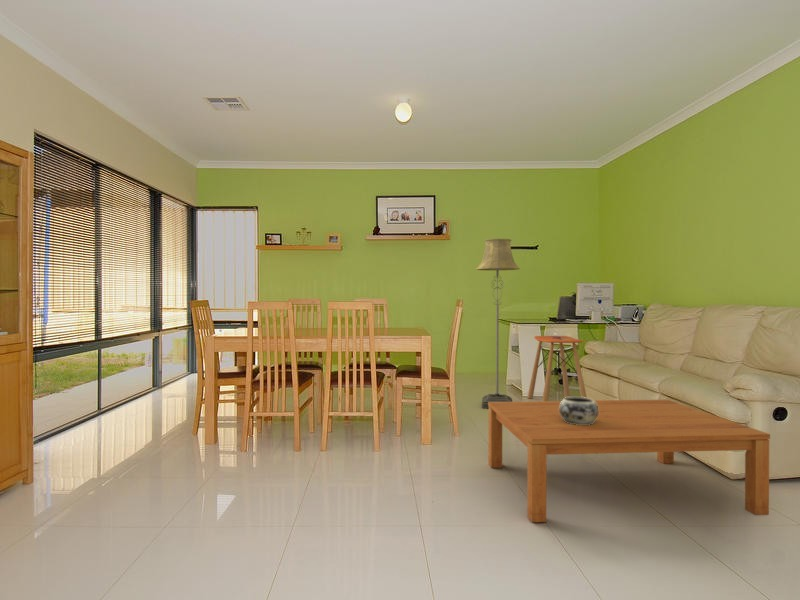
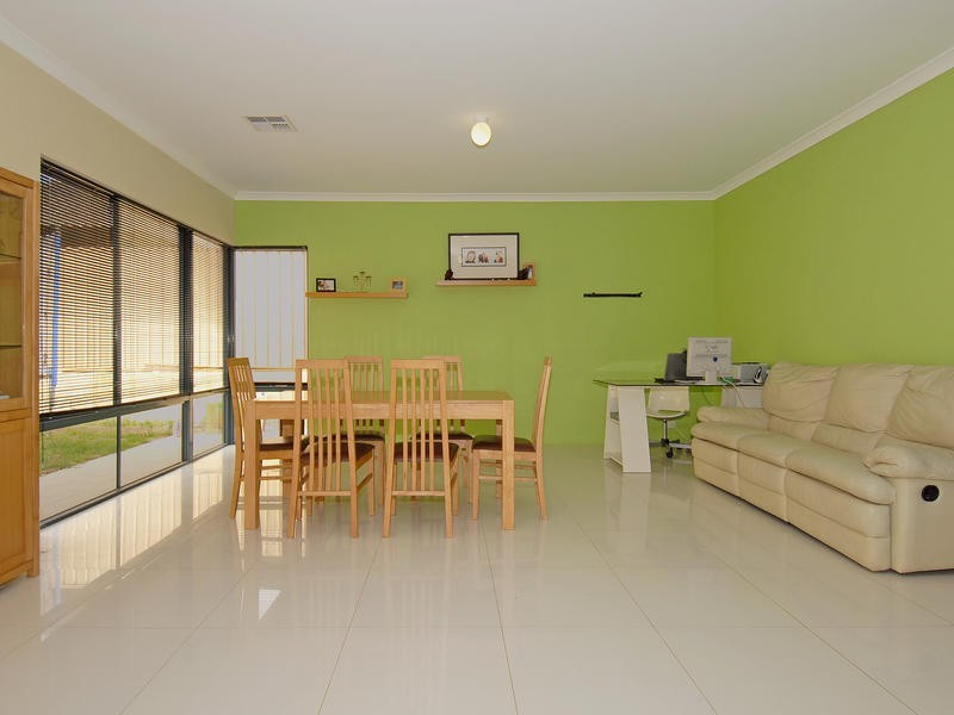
- decorative bowl [559,396,599,425]
- side table [526,335,588,401]
- floor lamp [475,238,521,409]
- coffee table [488,399,771,523]
